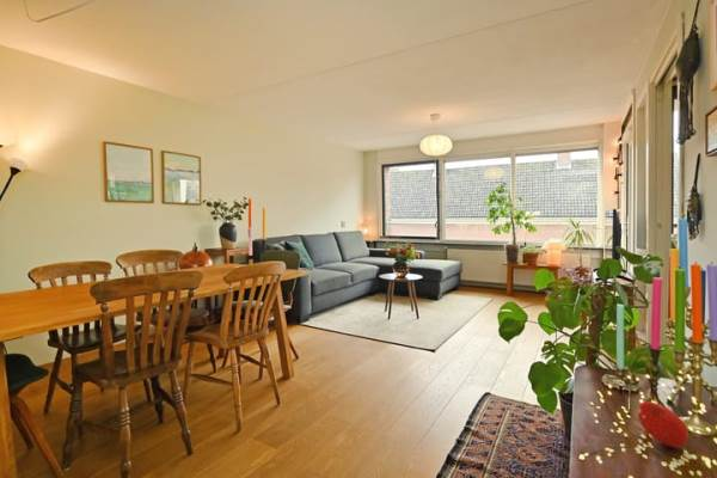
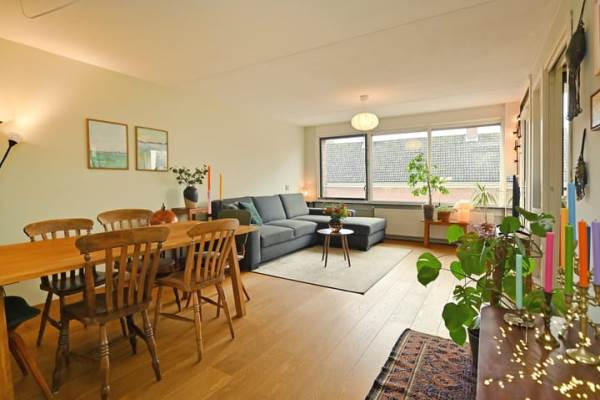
- fruit [637,400,690,448]
